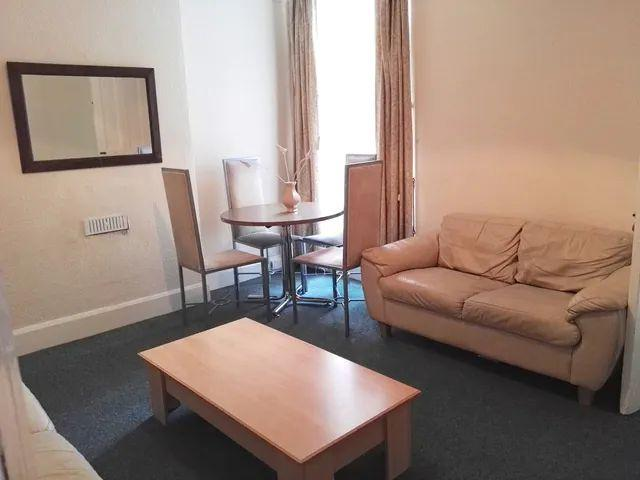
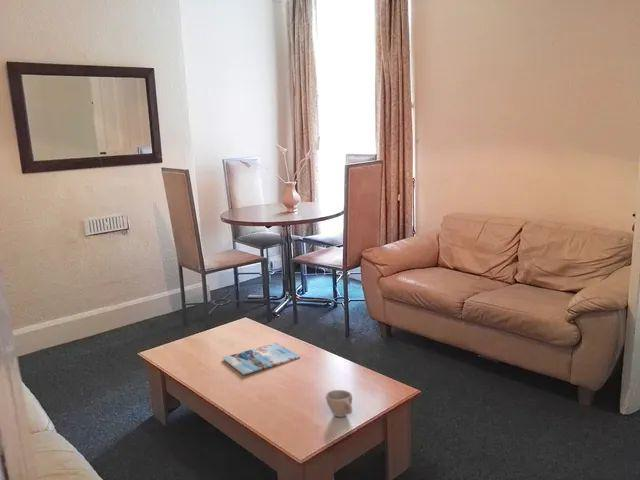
+ cup [325,389,353,418]
+ magazine [222,342,301,376]
